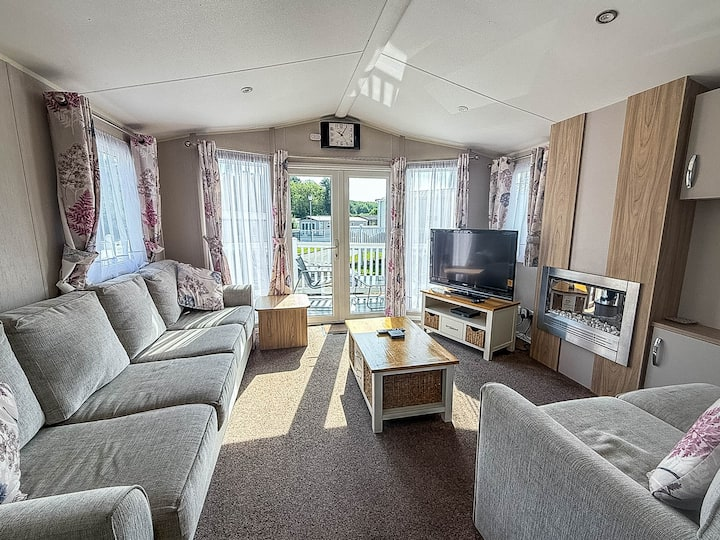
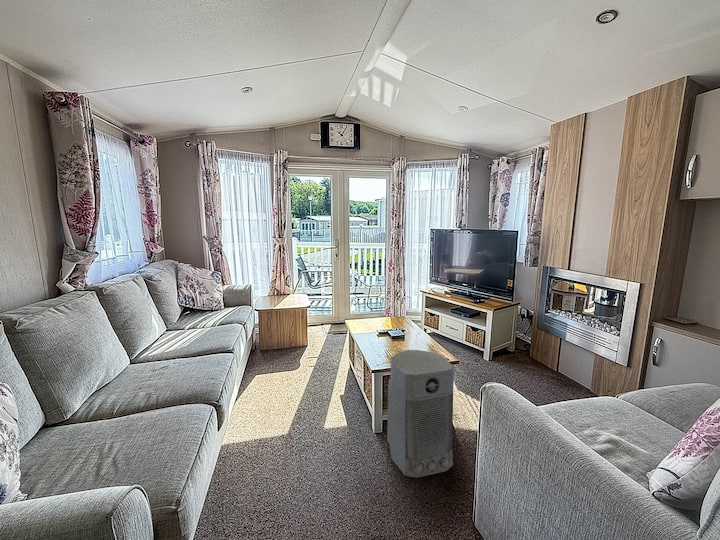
+ air purifier [386,349,454,479]
